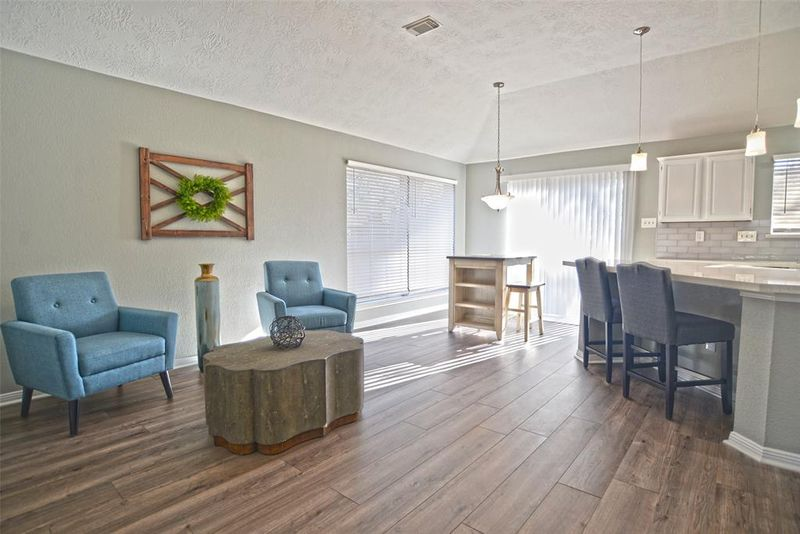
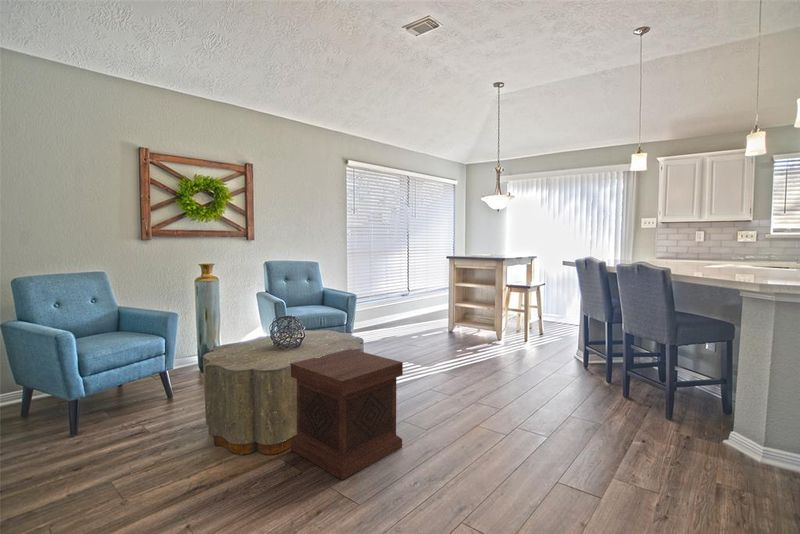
+ side table [289,348,404,481]
